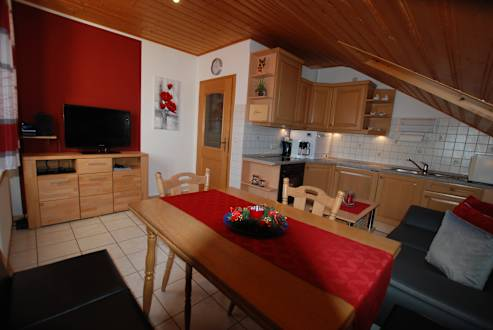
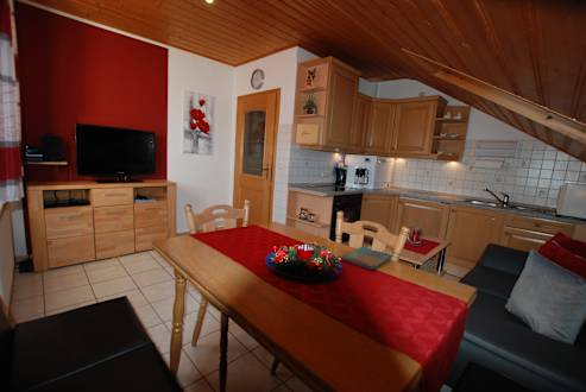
+ dish towel [340,245,392,271]
